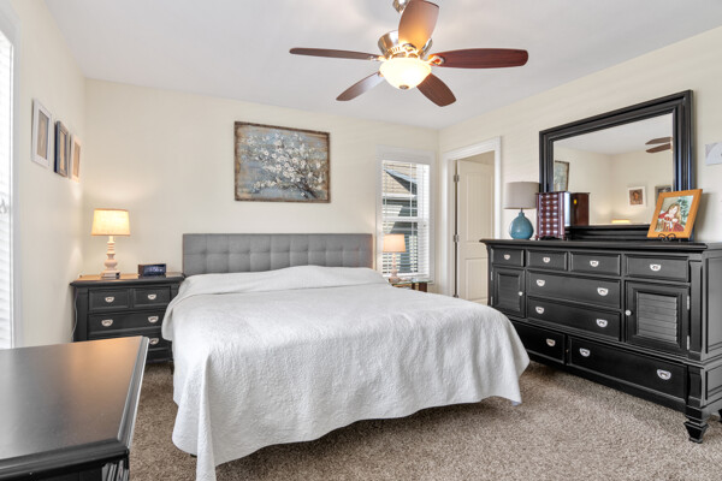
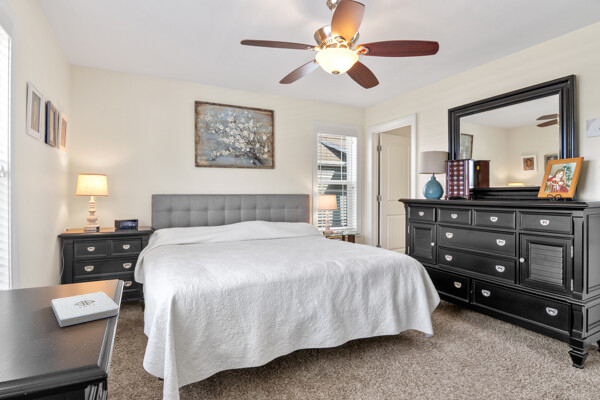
+ notepad [50,291,120,328]
